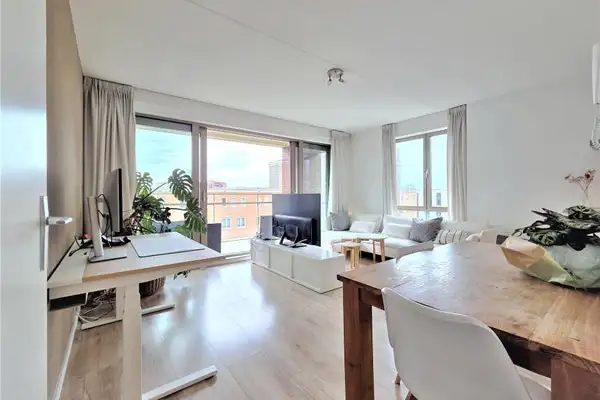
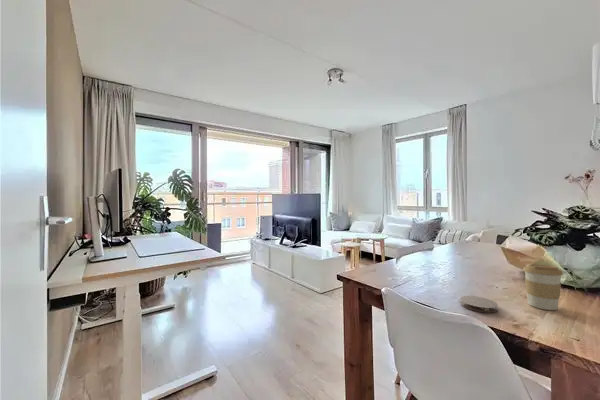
+ coffee cup [522,264,564,311]
+ coaster [459,295,499,313]
